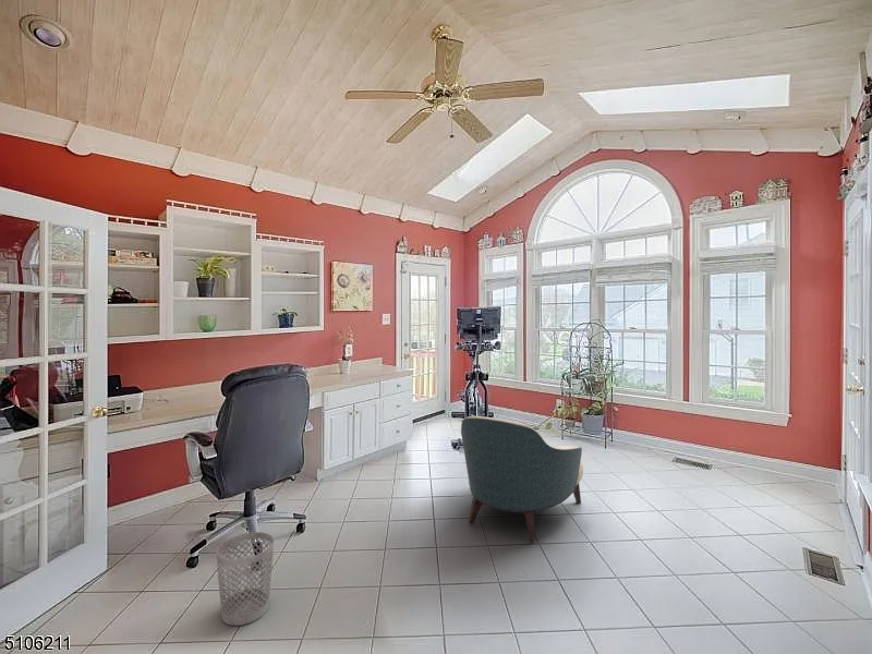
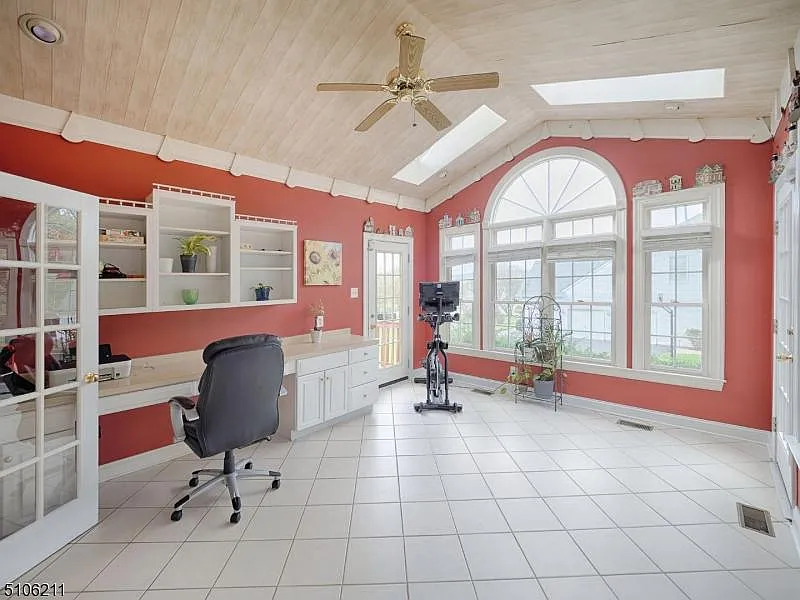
- armchair [460,415,584,544]
- wastebasket [215,531,276,627]
